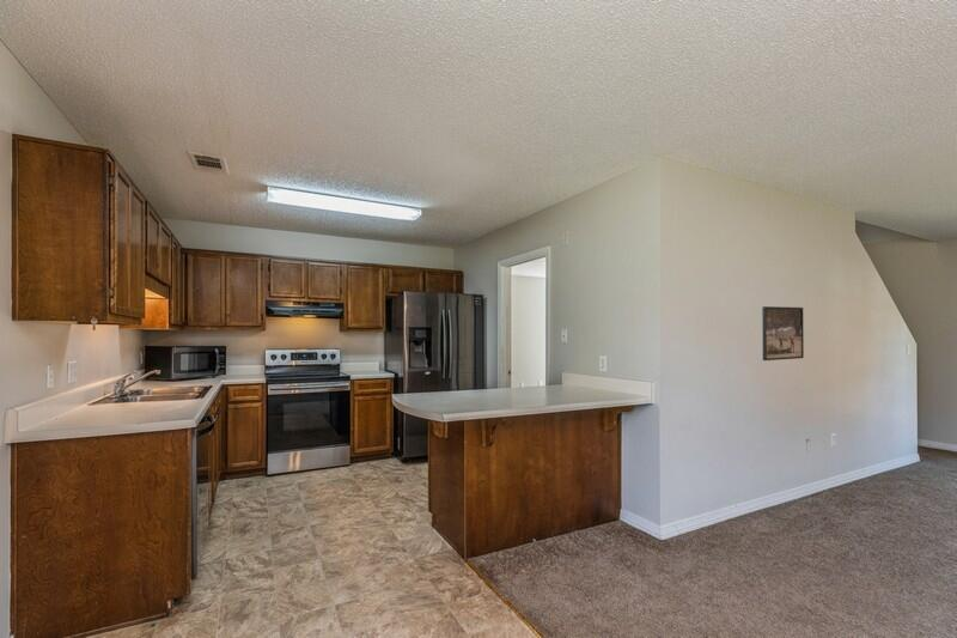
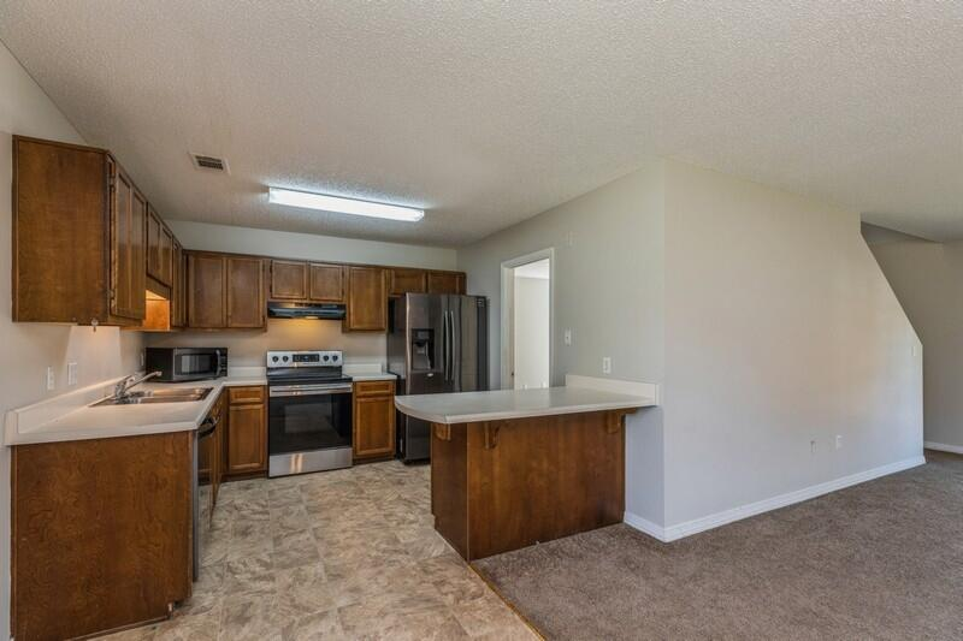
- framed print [761,305,805,361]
